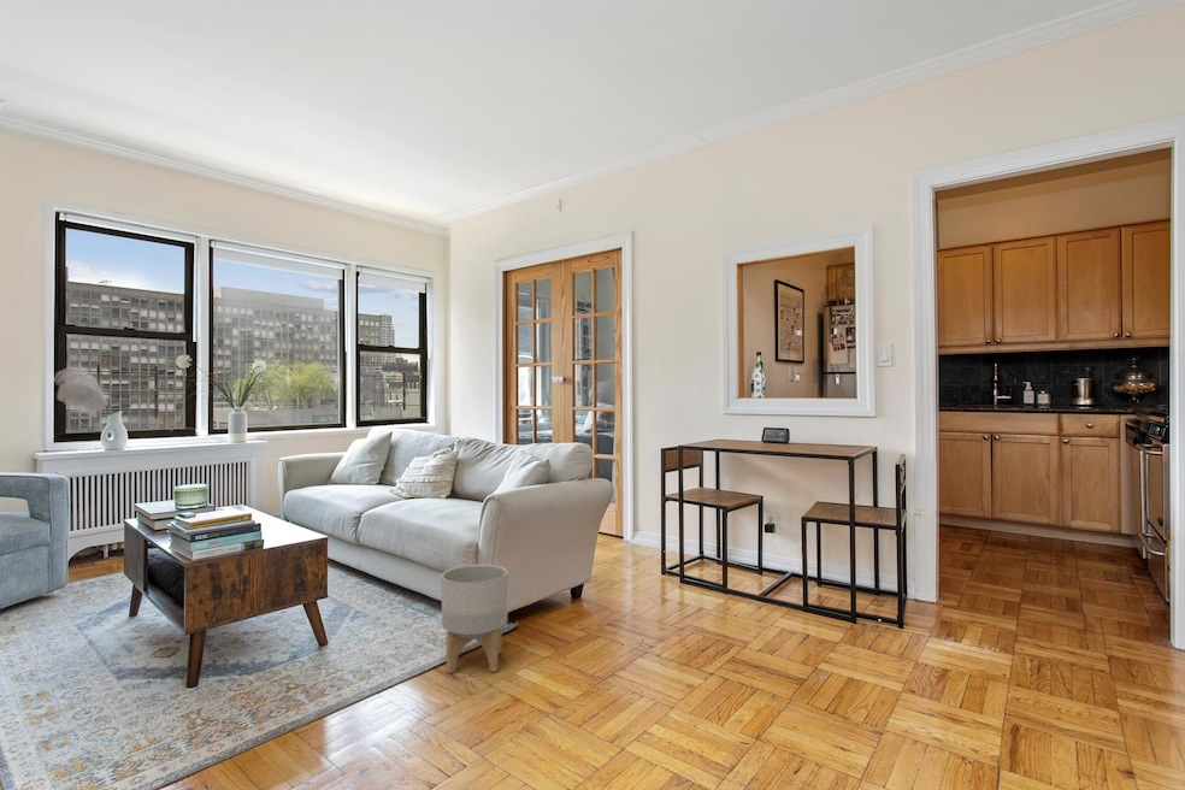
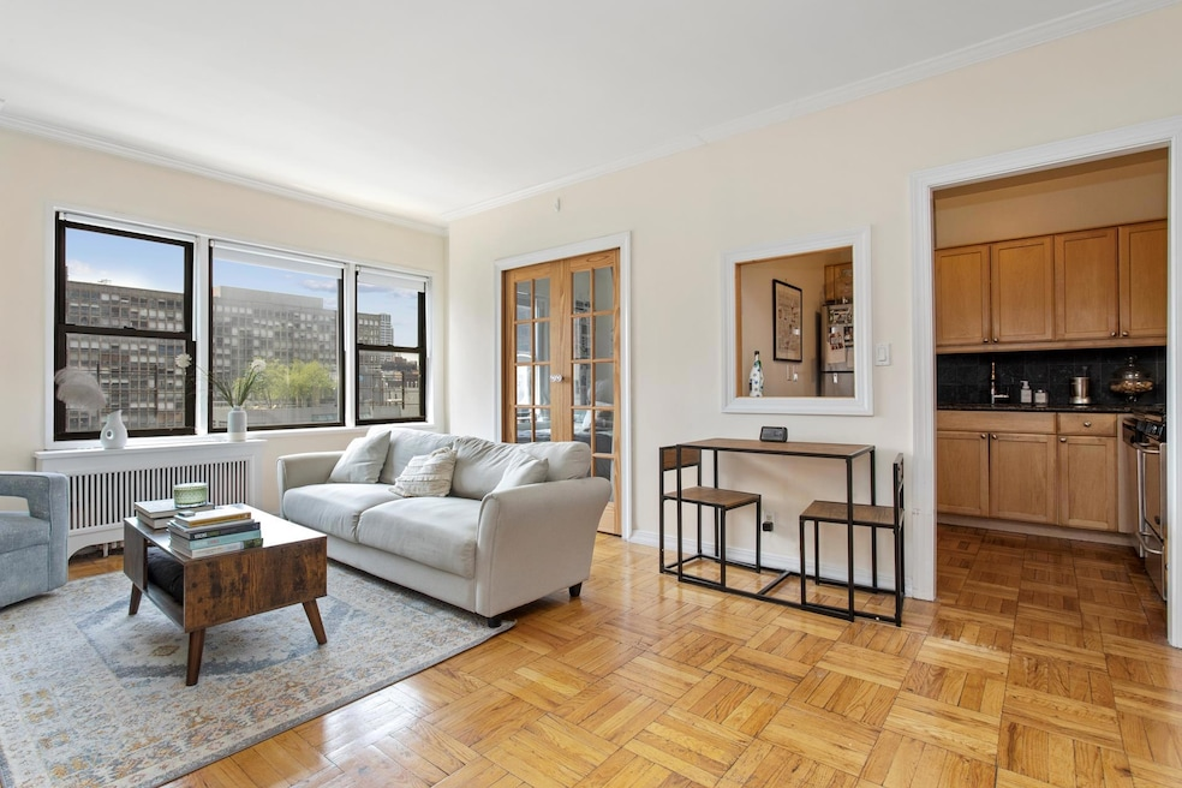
- planter [441,564,508,674]
